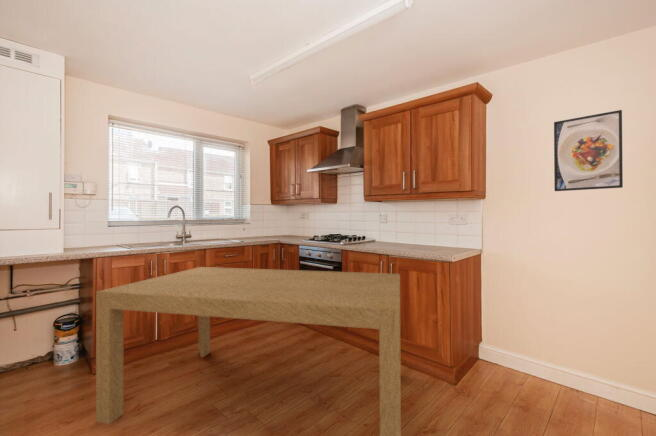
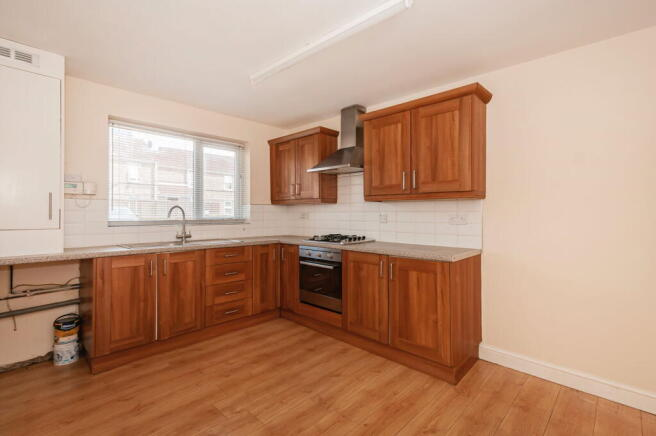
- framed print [553,109,624,192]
- dining table [95,266,402,436]
